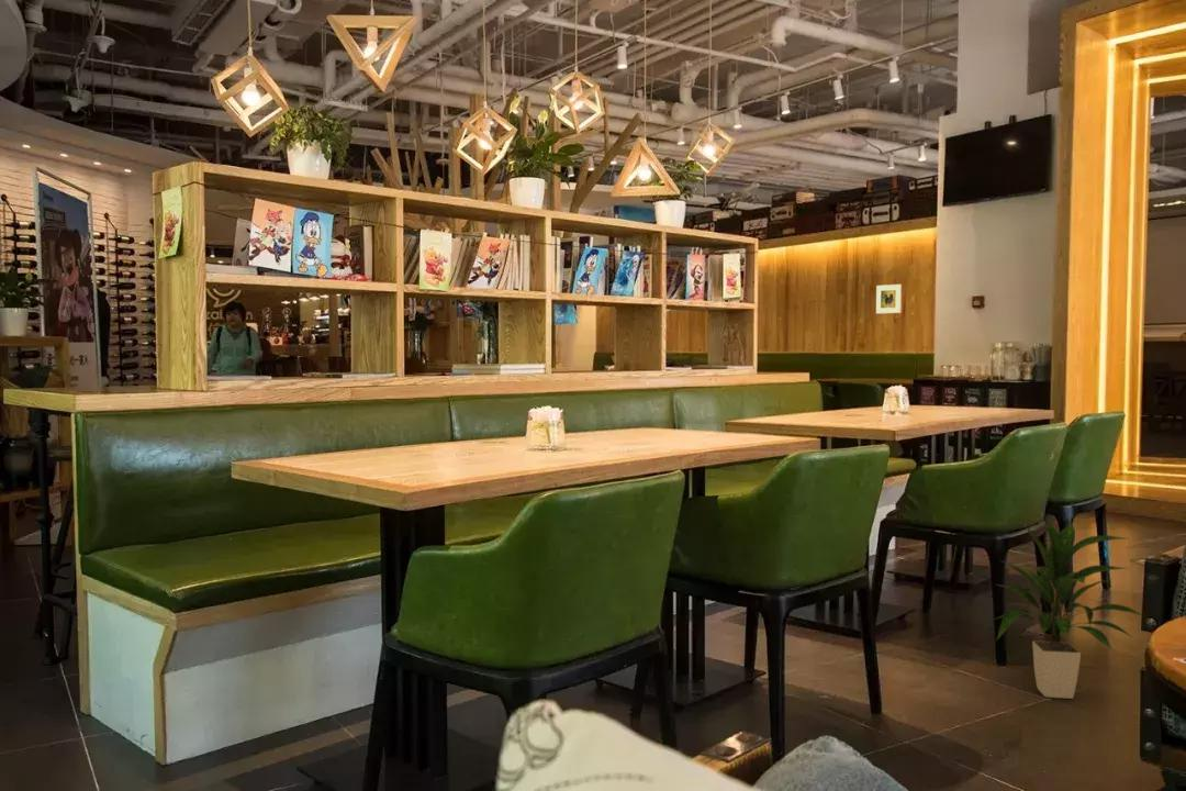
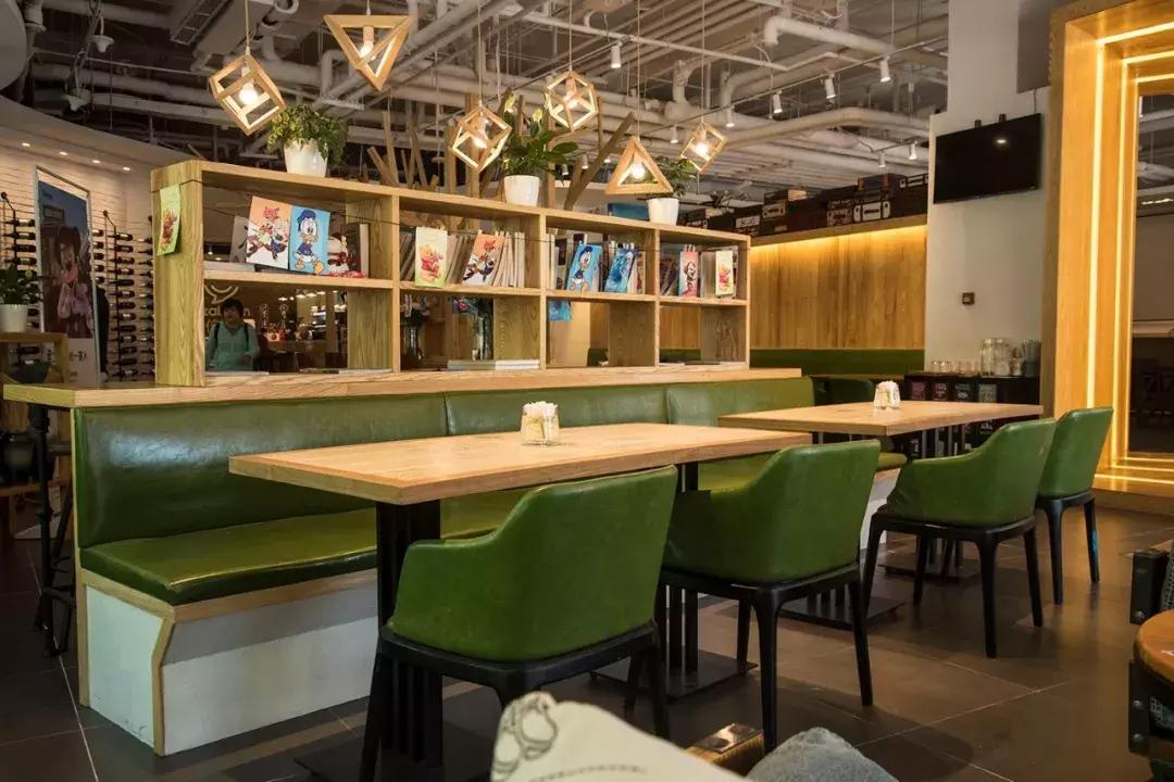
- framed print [875,283,903,314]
- indoor plant [991,517,1143,700]
